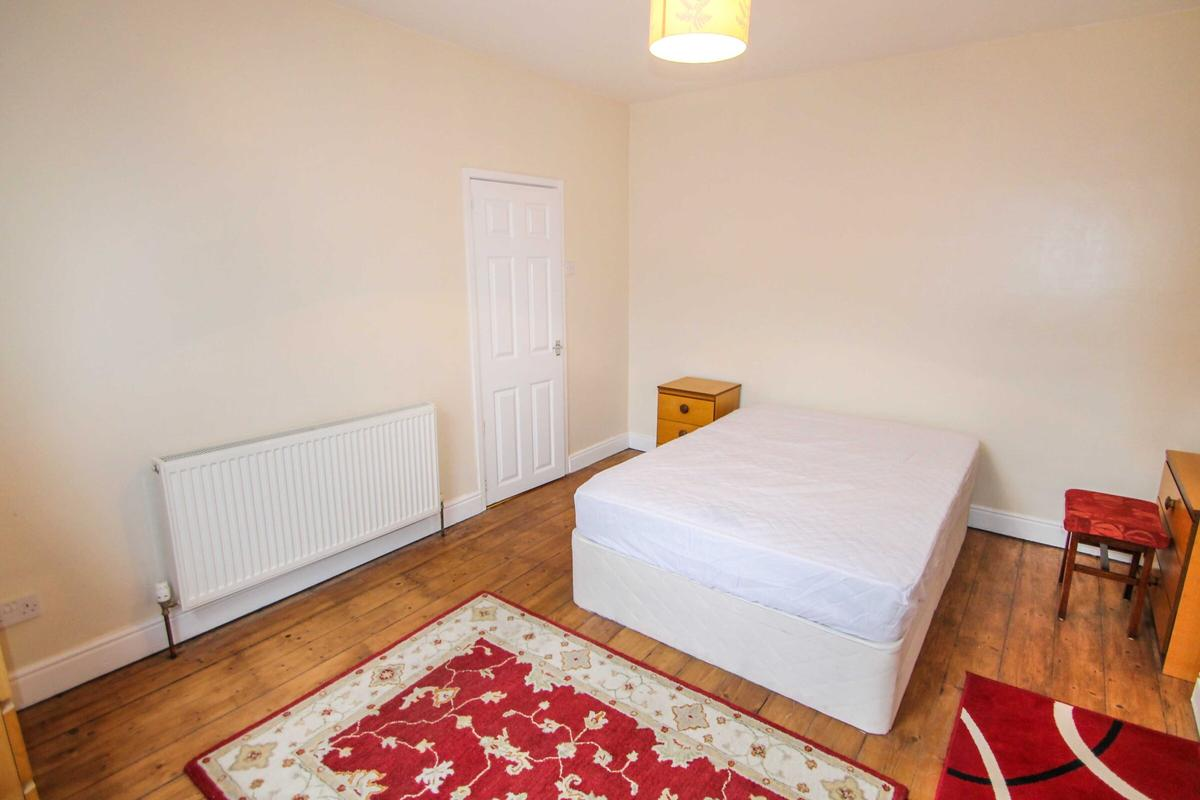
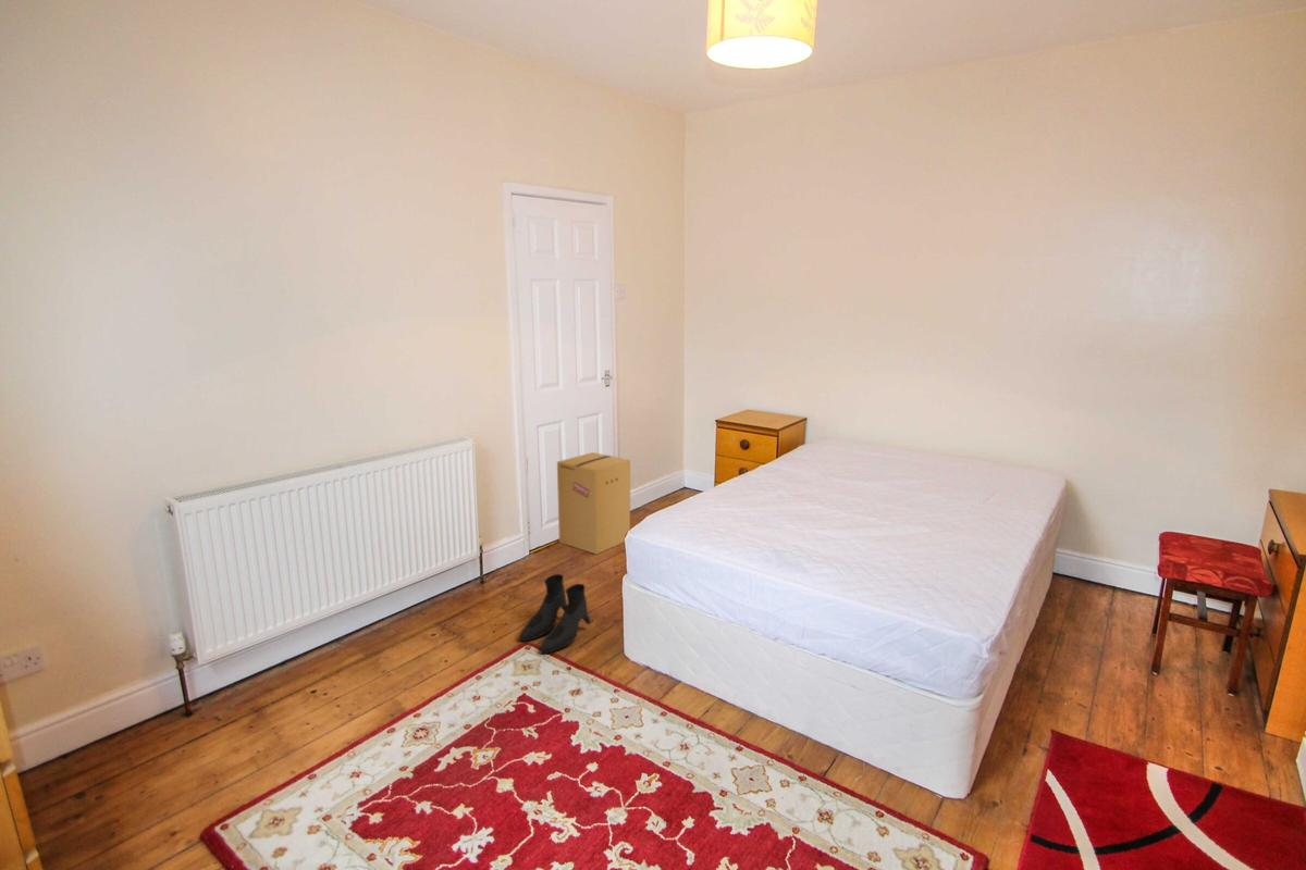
+ boots [518,573,592,655]
+ cardboard box [556,451,631,556]
